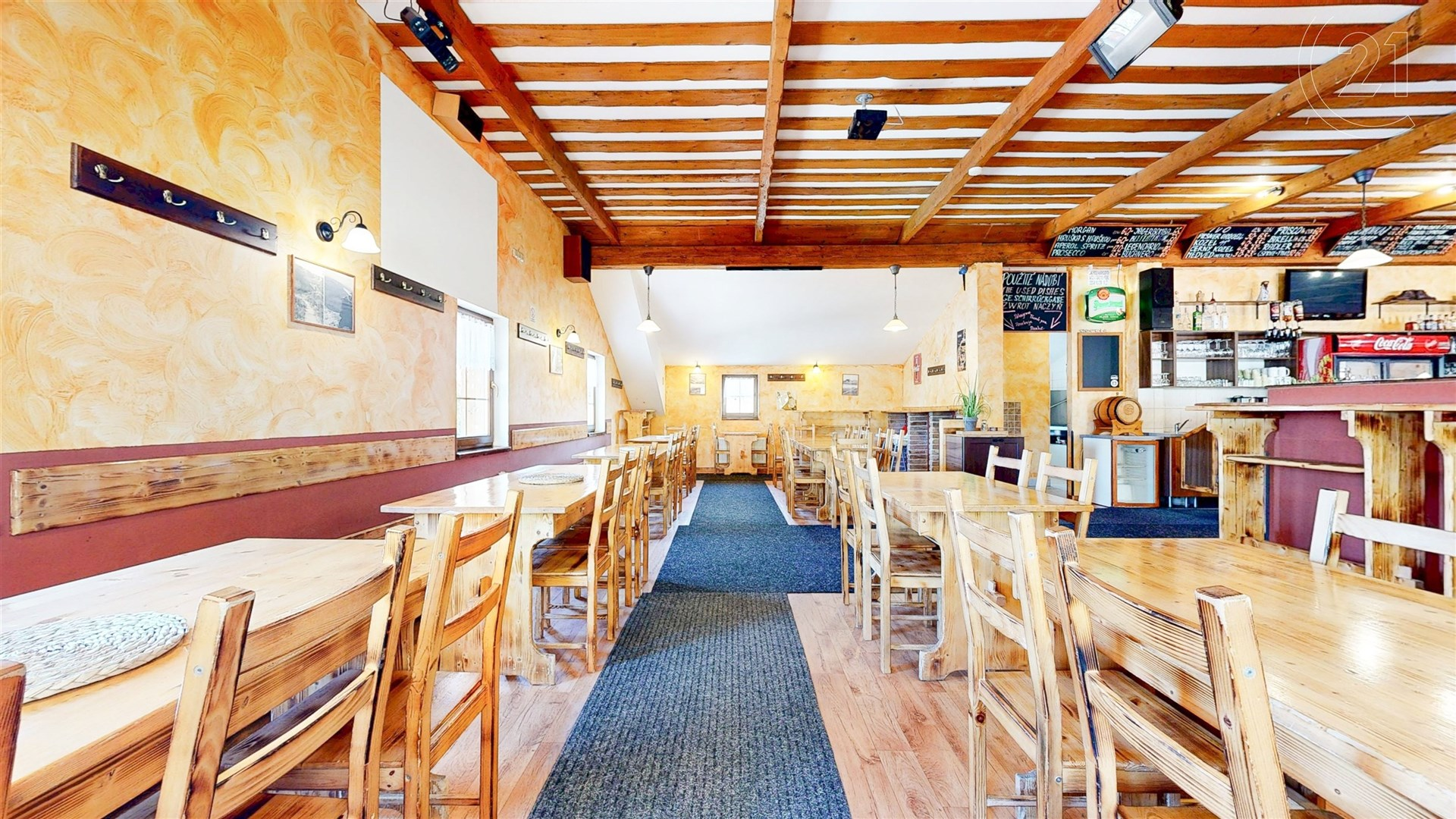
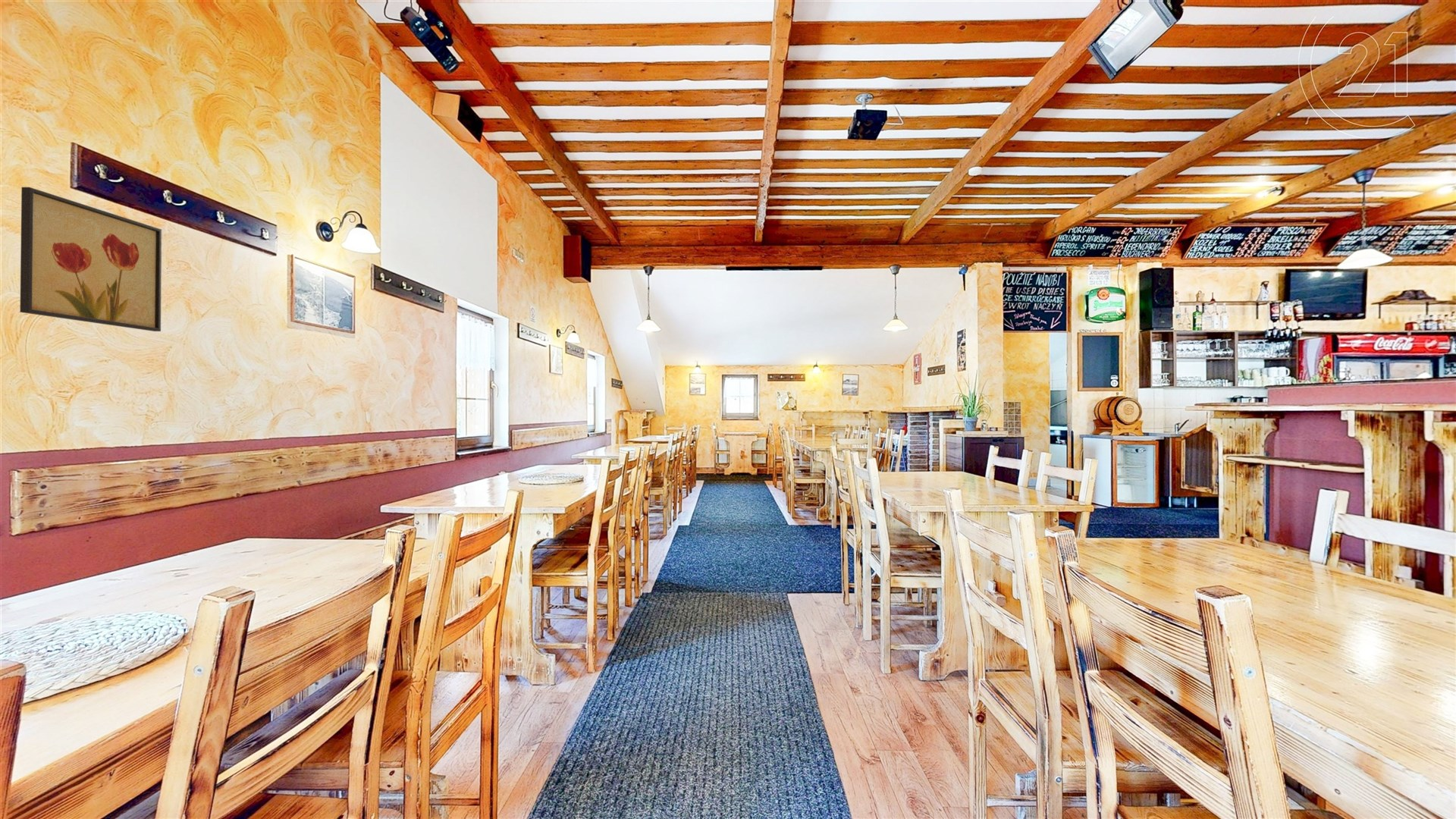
+ wall art [19,187,162,332]
